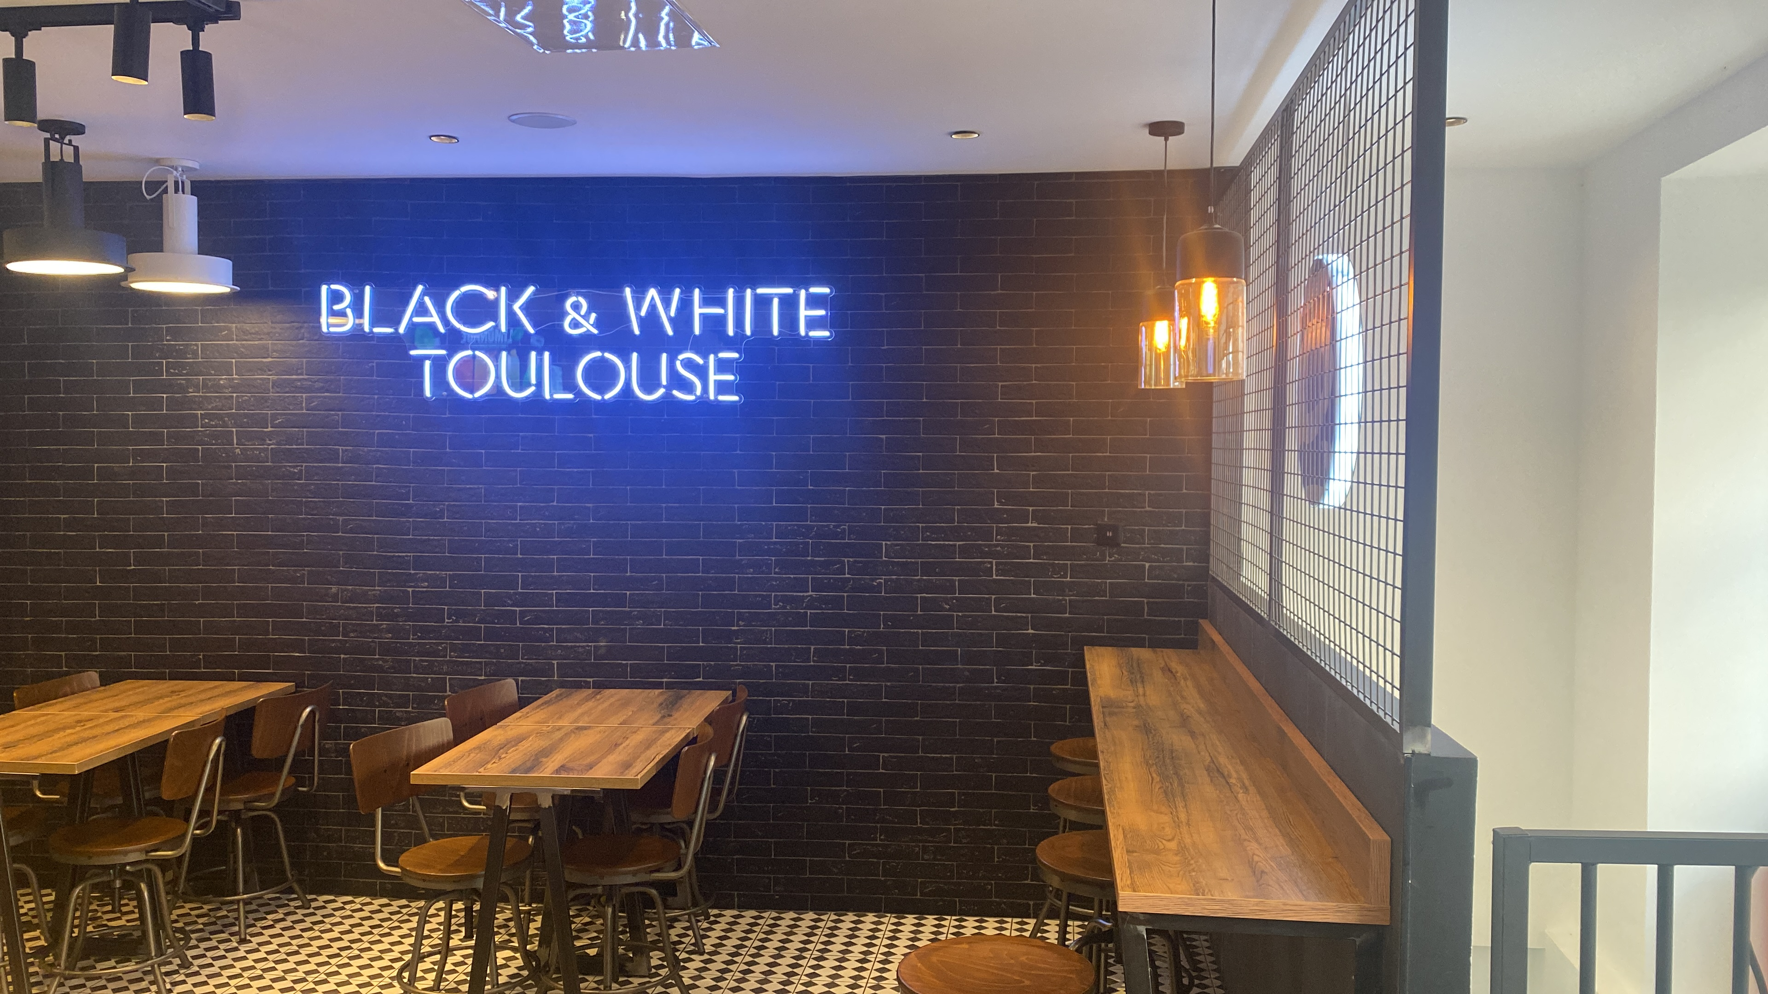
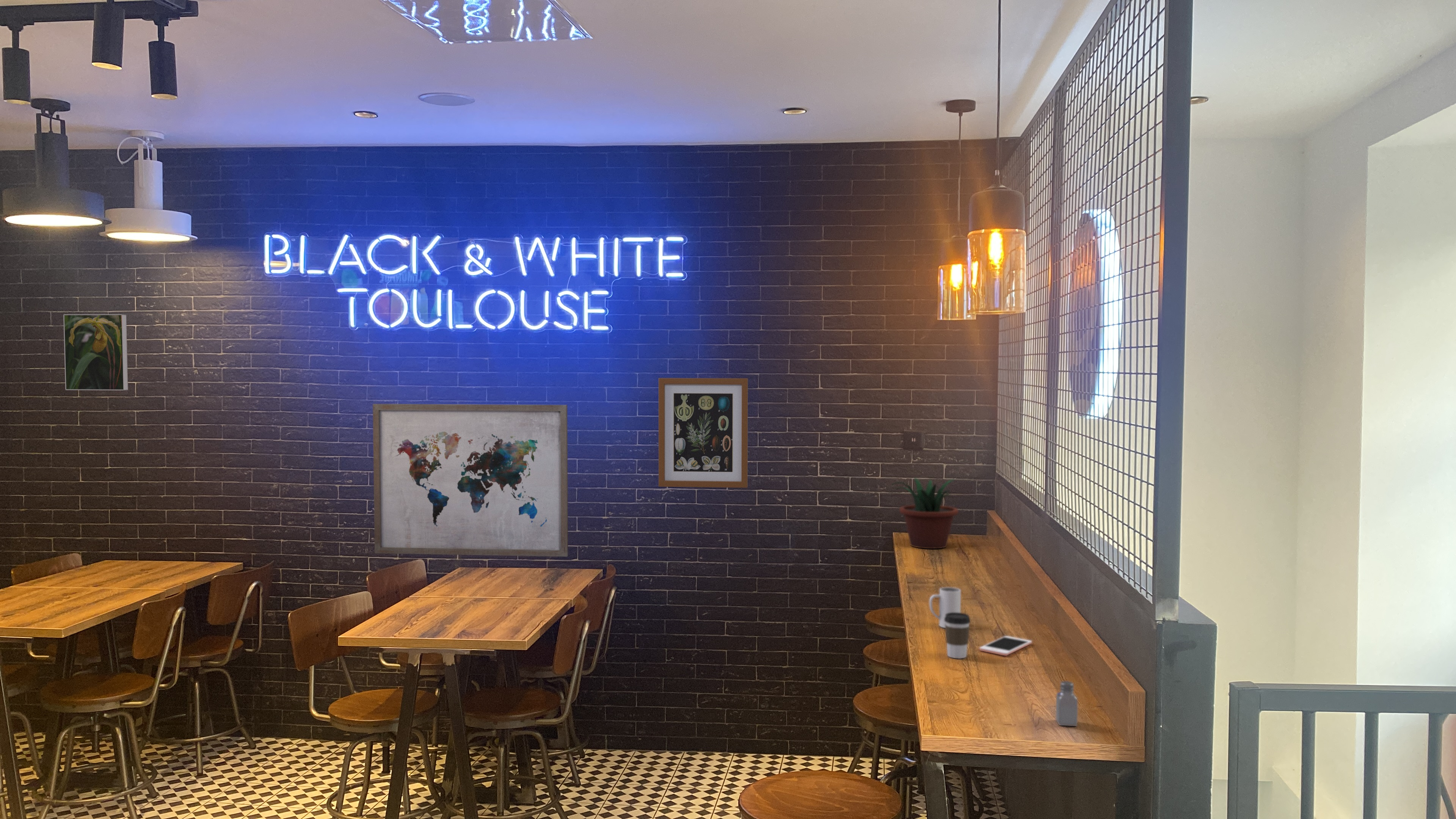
+ wall art [658,378,748,488]
+ mug [929,587,961,628]
+ wall art [372,403,568,557]
+ potted plant [891,477,959,549]
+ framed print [63,314,128,391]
+ cell phone [979,635,1032,656]
+ coffee cup [945,612,971,659]
+ saltshaker [1056,681,1078,726]
